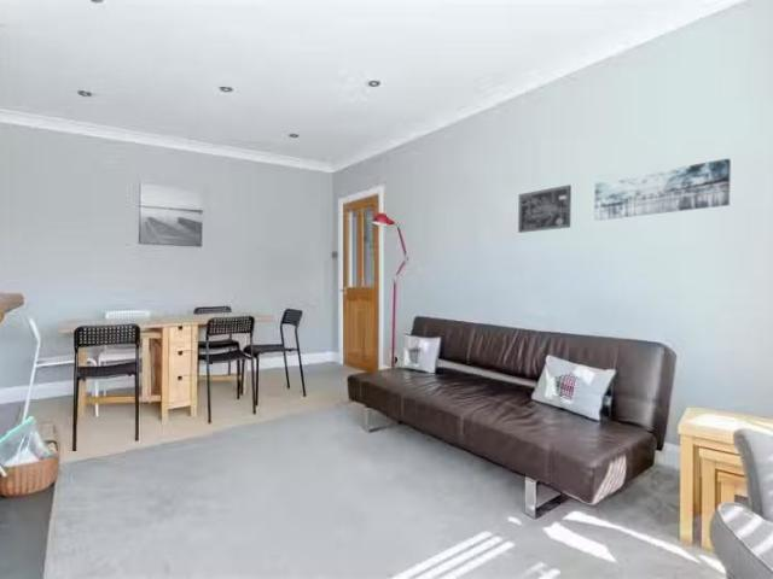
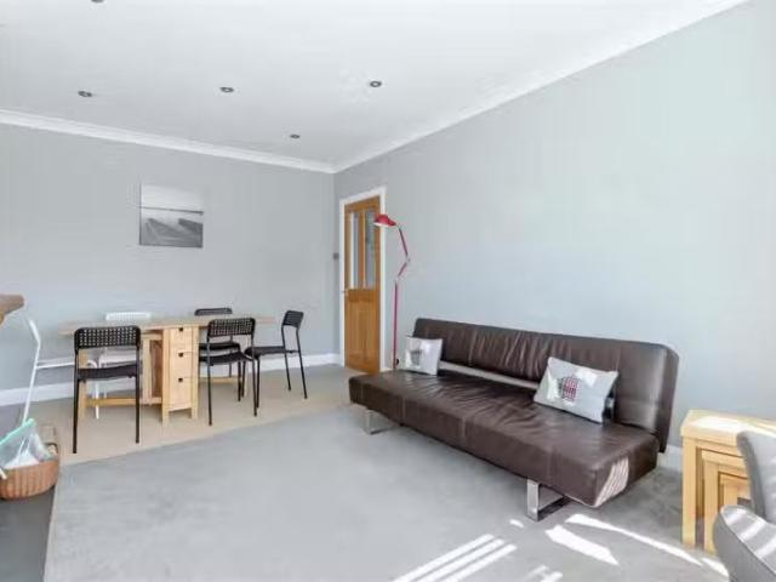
- wall art [593,157,732,222]
- wall art [517,183,573,234]
